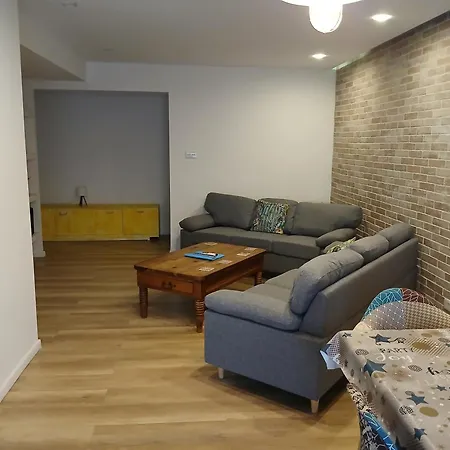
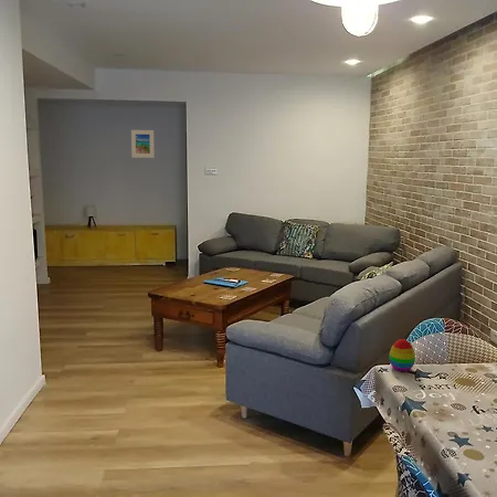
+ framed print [130,129,156,159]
+ decorative egg [389,338,416,372]
